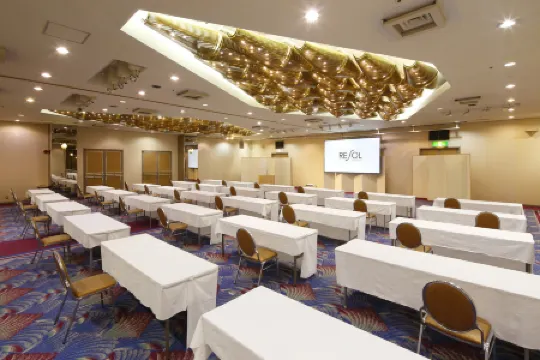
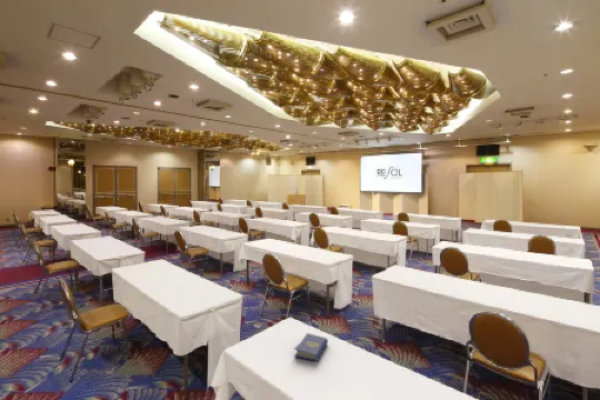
+ hardcover book [293,332,329,362]
